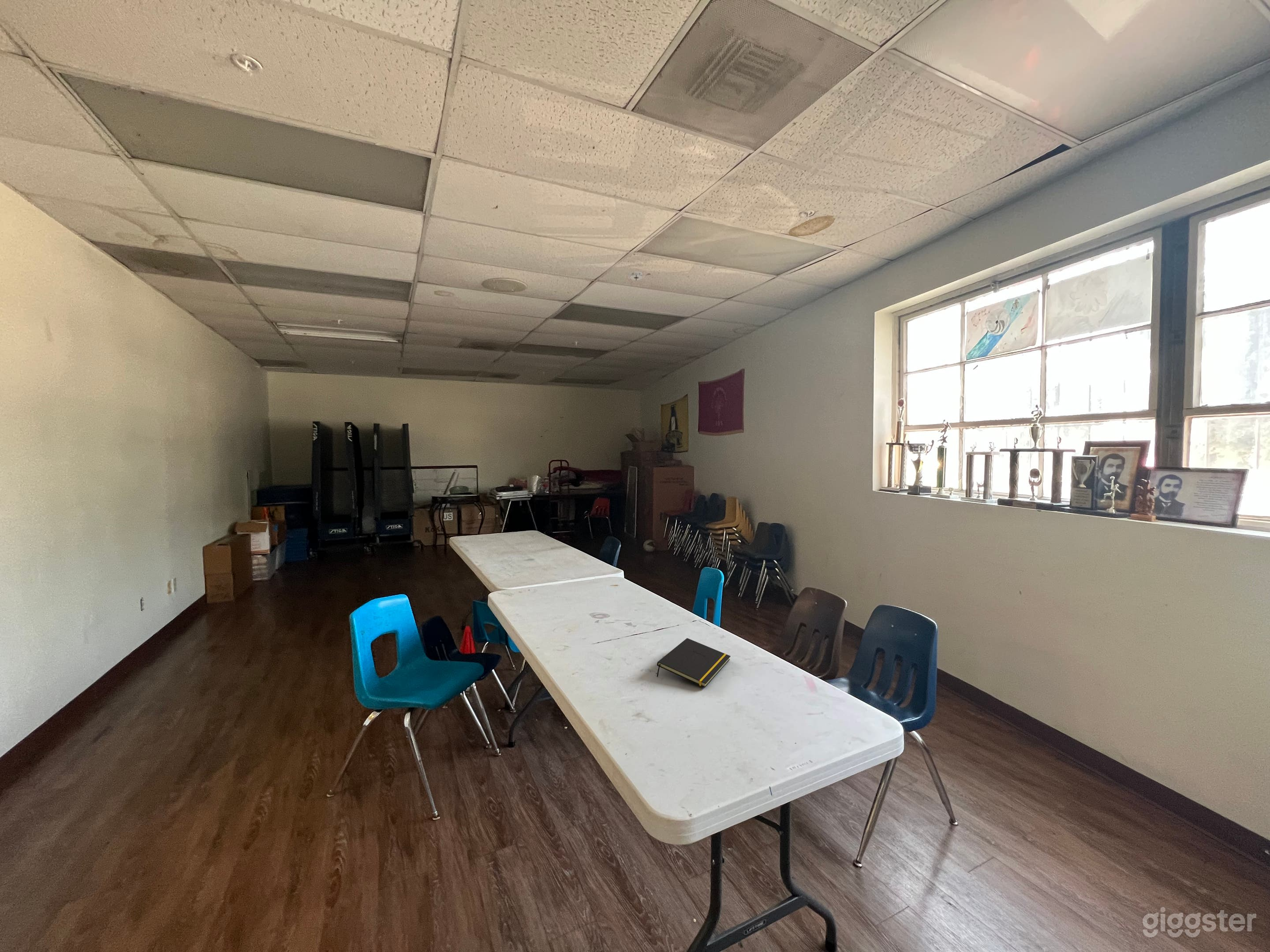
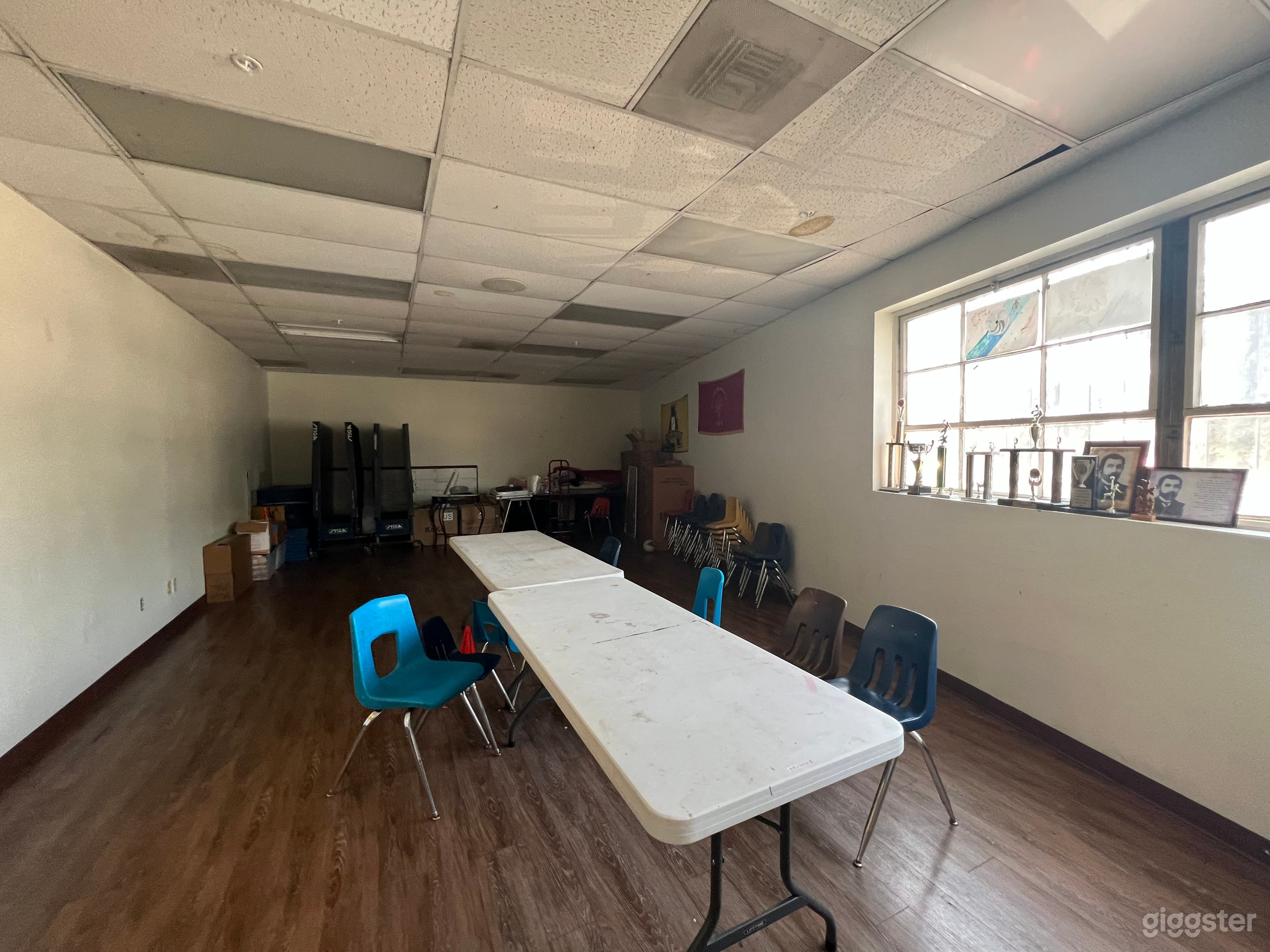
- notepad [656,638,731,688]
- smoke detector [628,271,644,281]
